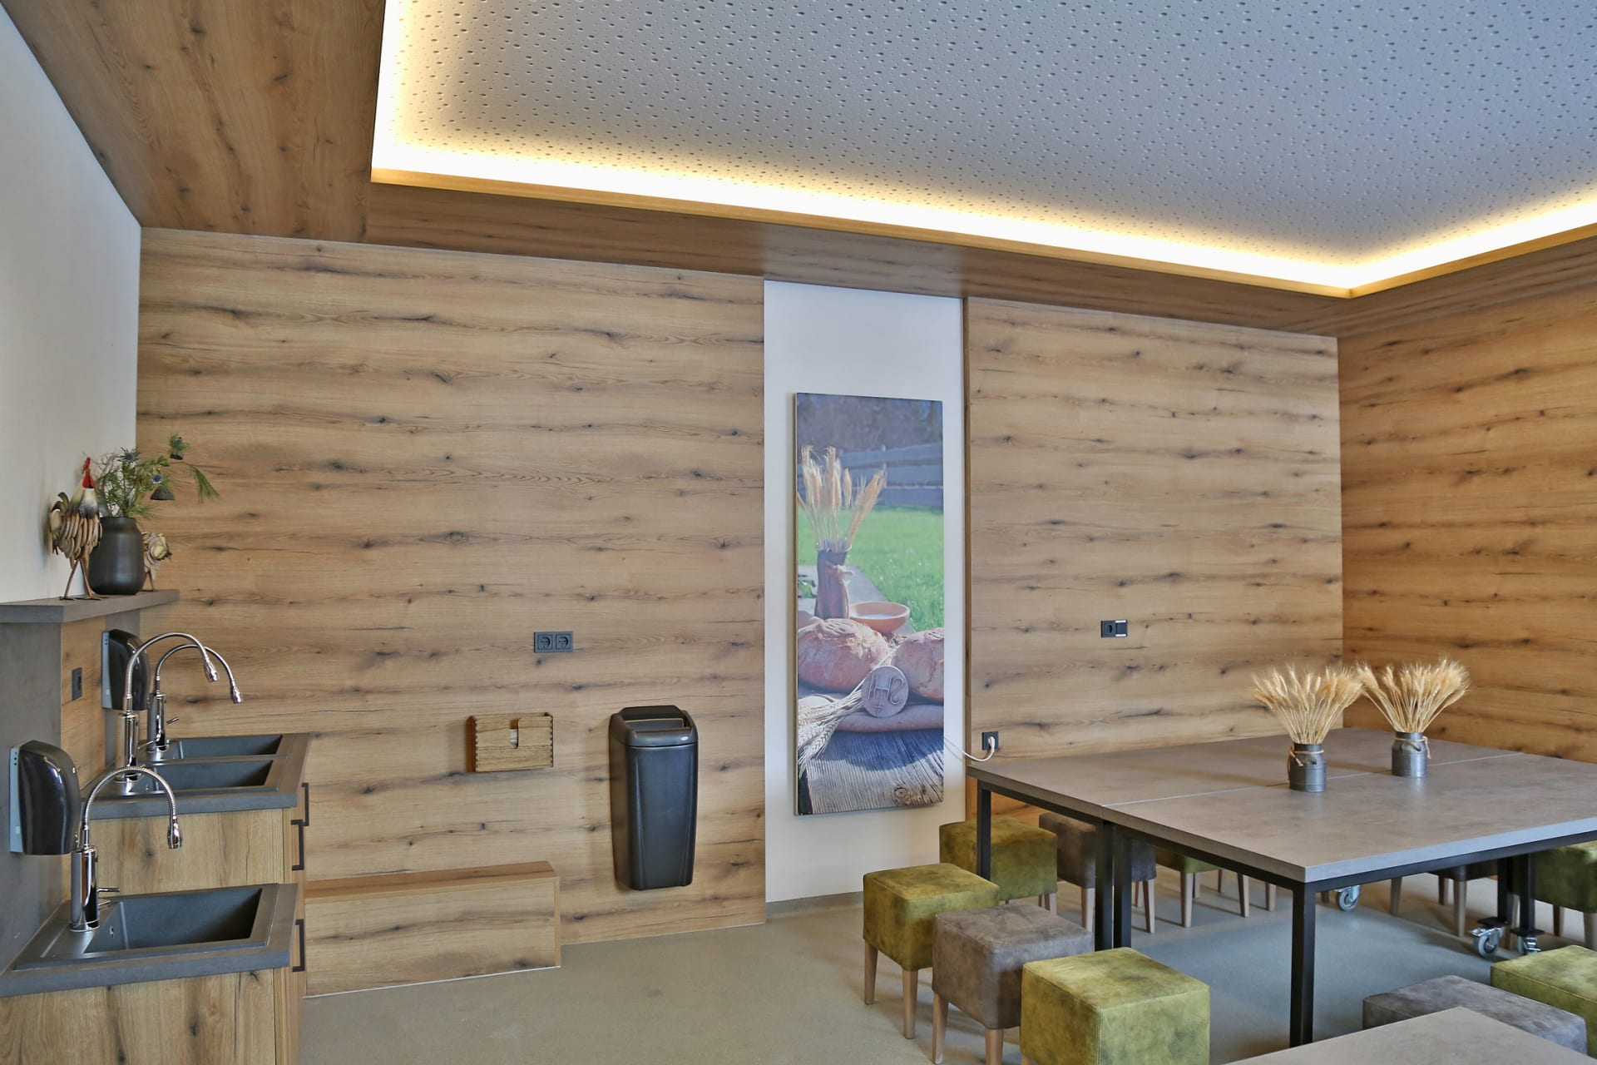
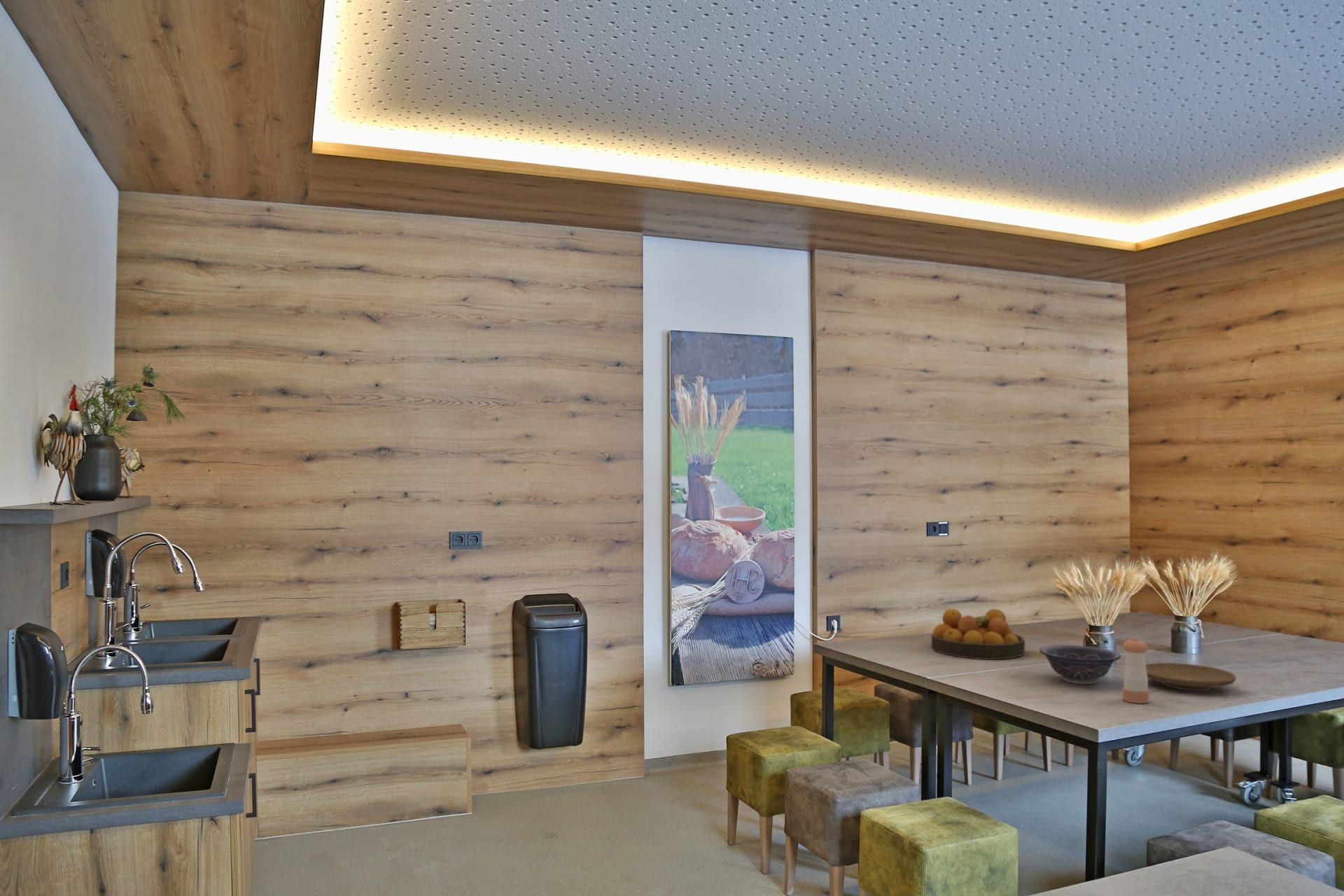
+ decorative bowl [1039,644,1121,685]
+ plate [1145,662,1237,692]
+ fruit bowl [930,608,1026,660]
+ pepper shaker [1122,637,1150,704]
